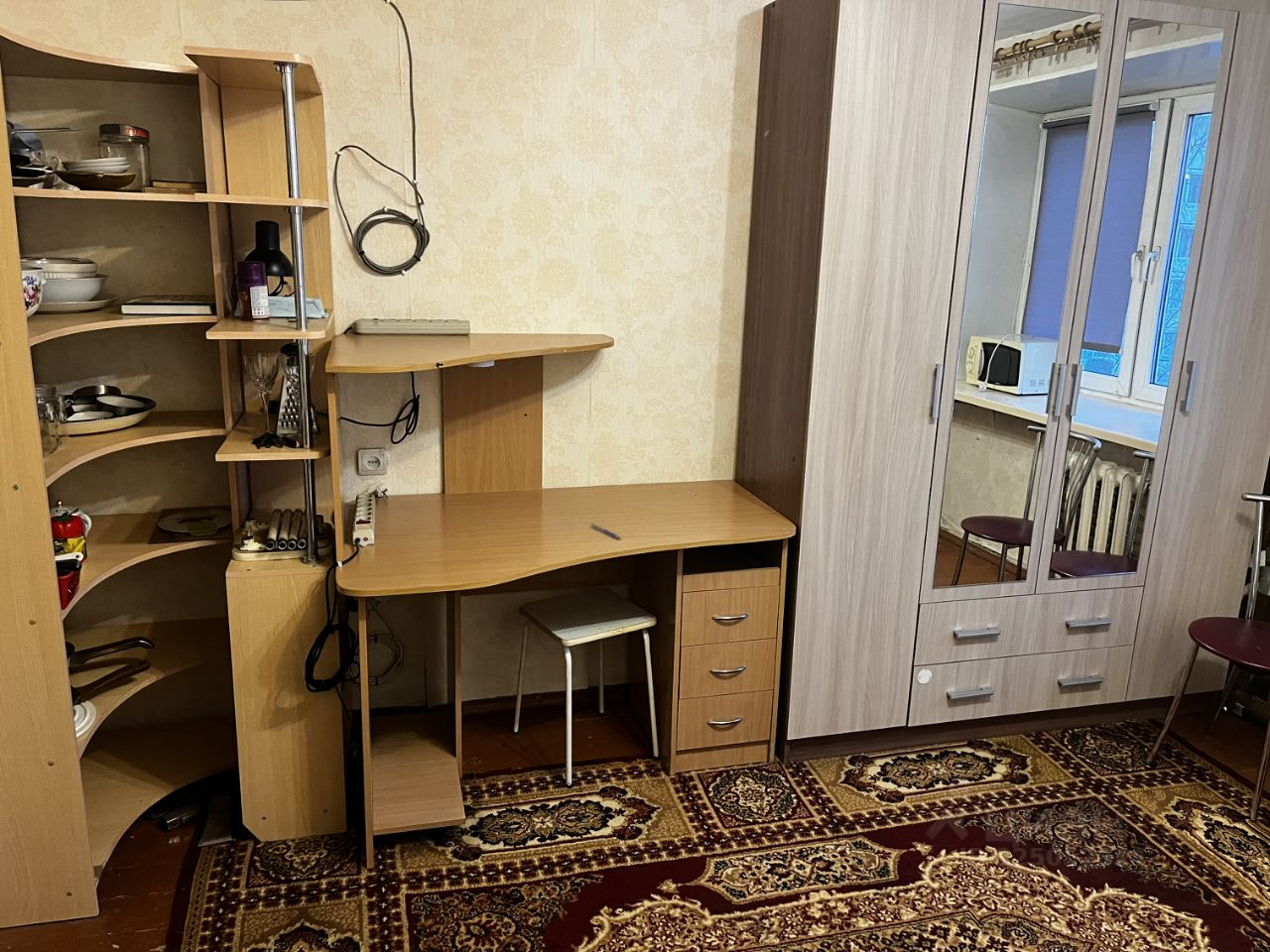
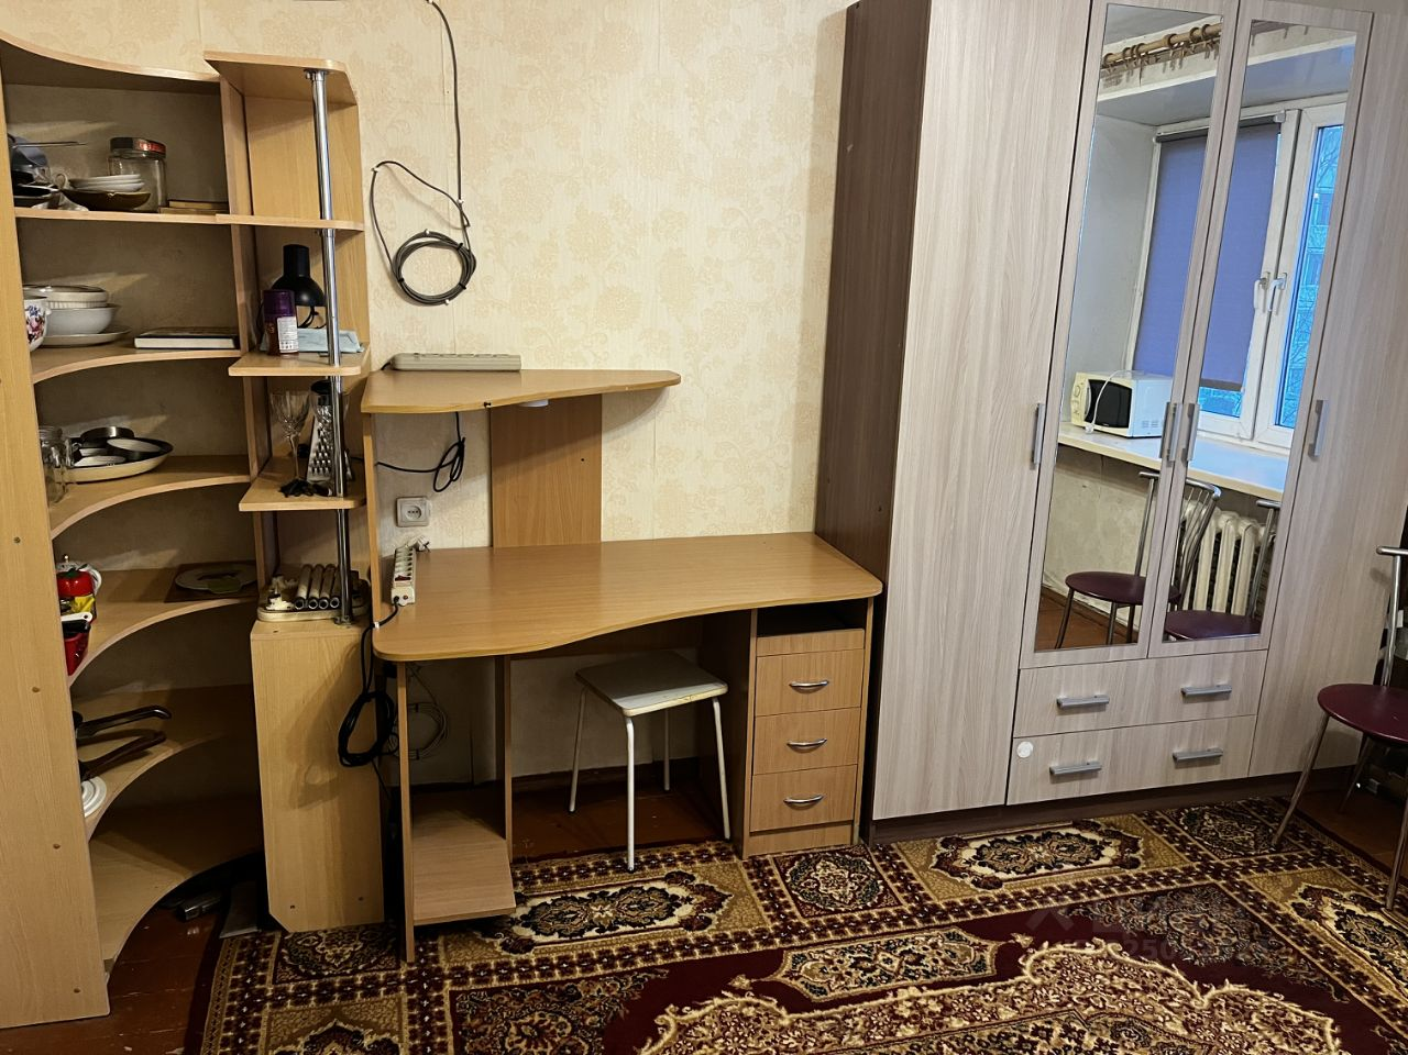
- pen [589,522,622,539]
